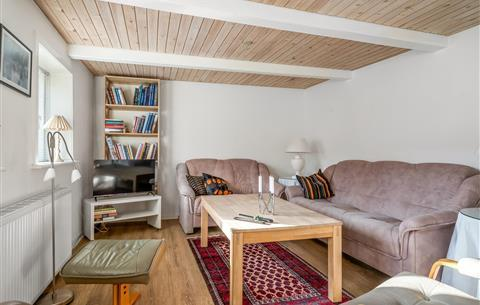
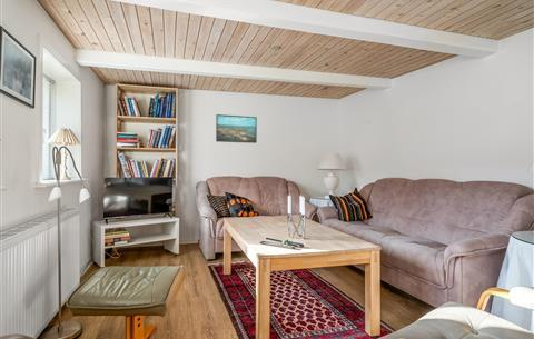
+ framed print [215,113,258,144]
